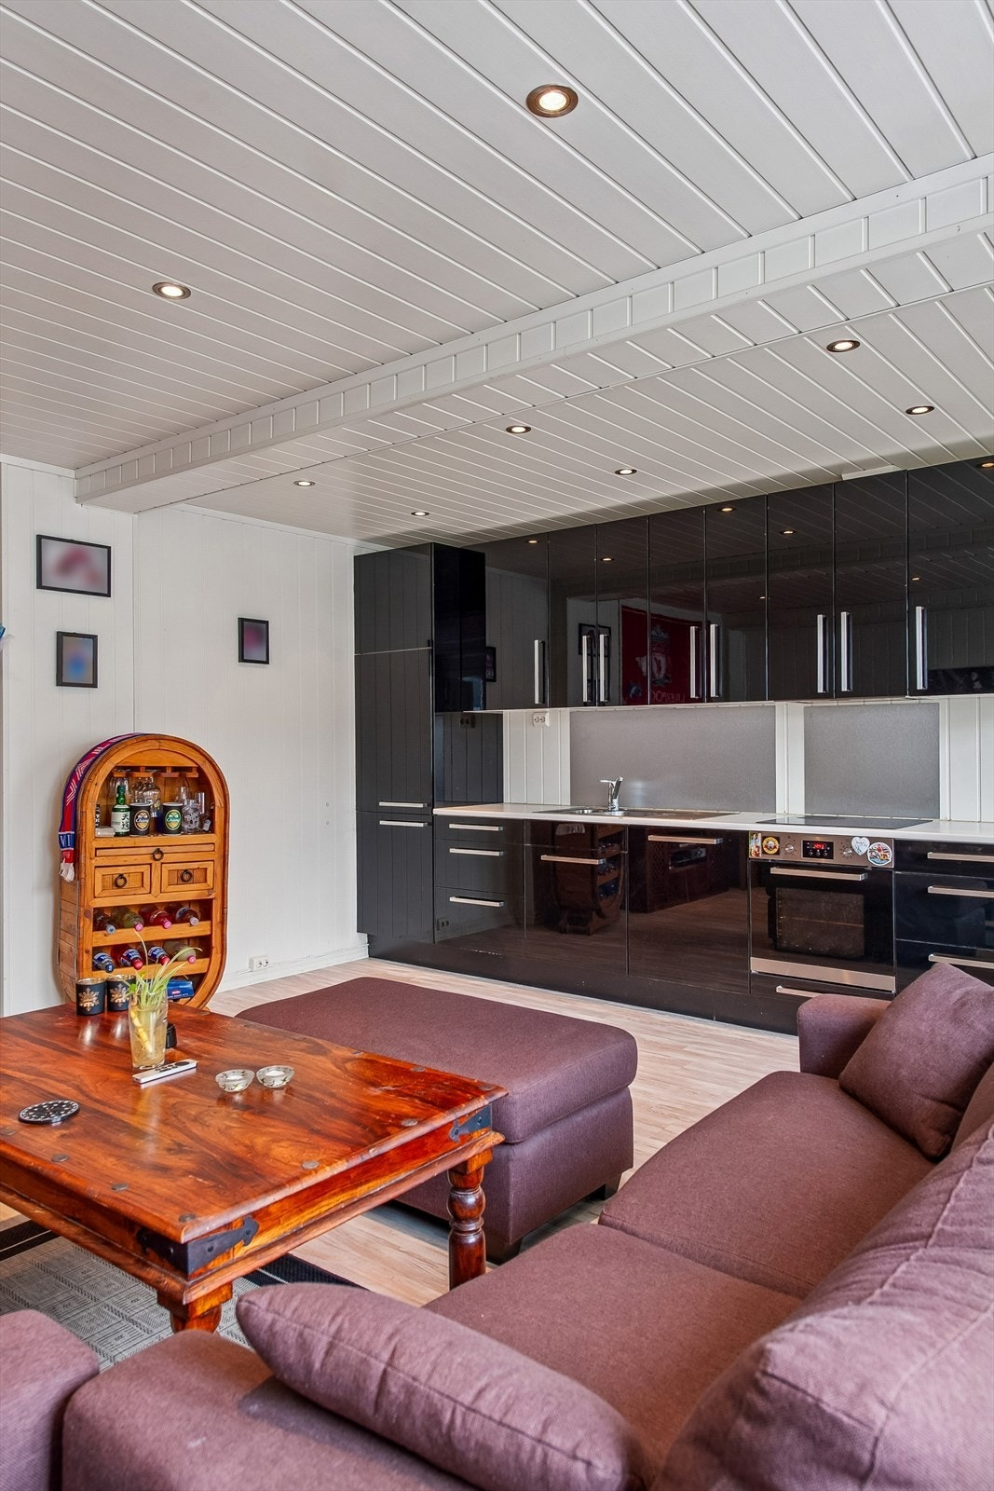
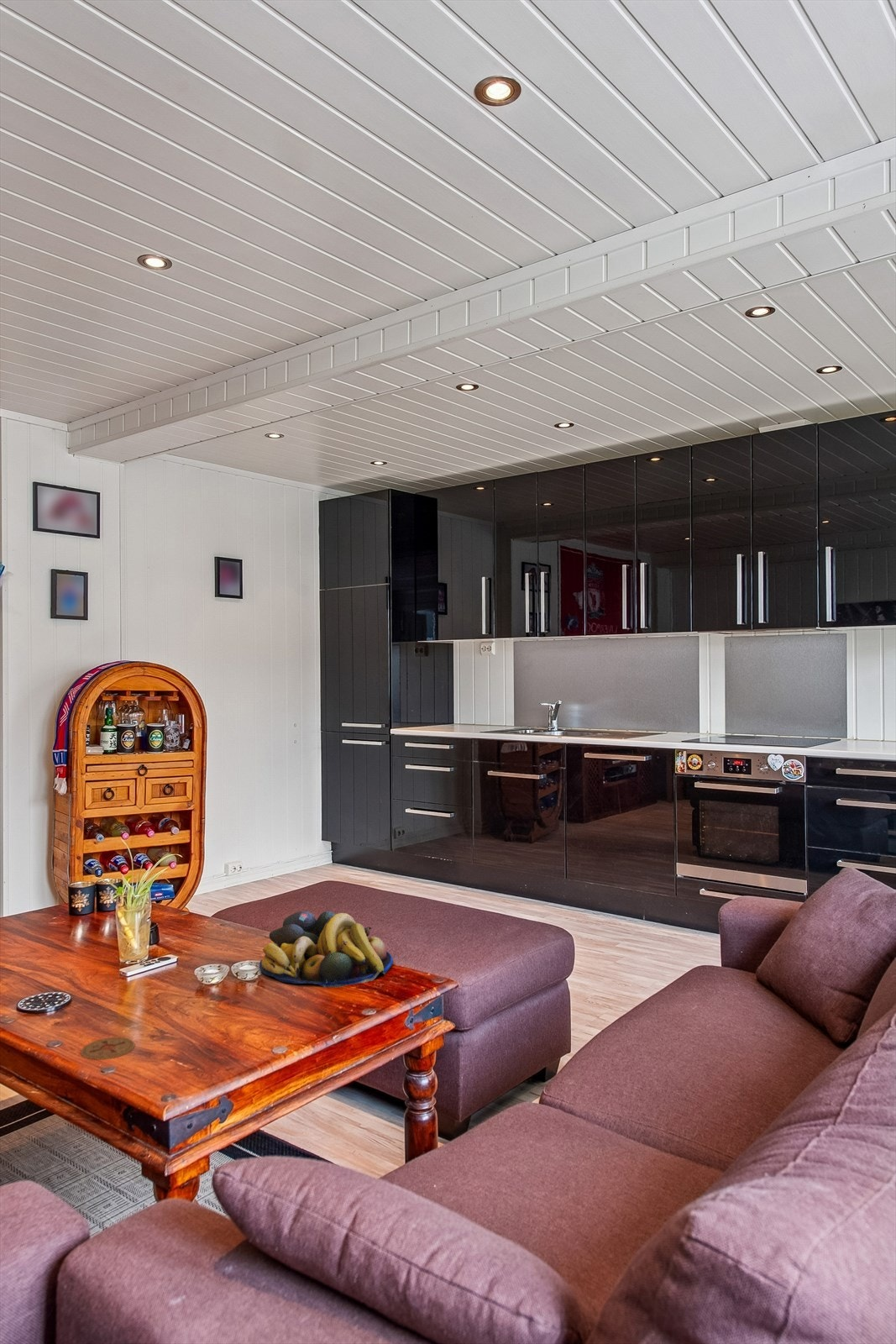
+ fruit bowl [259,911,394,988]
+ coaster [80,1037,135,1060]
